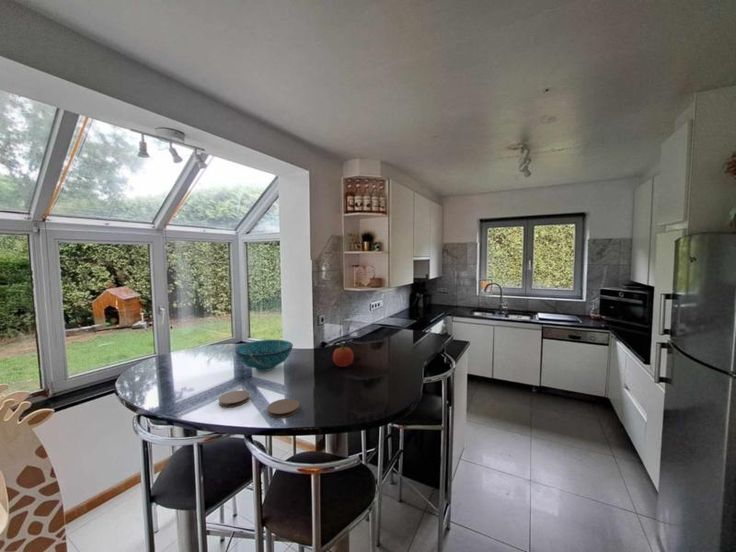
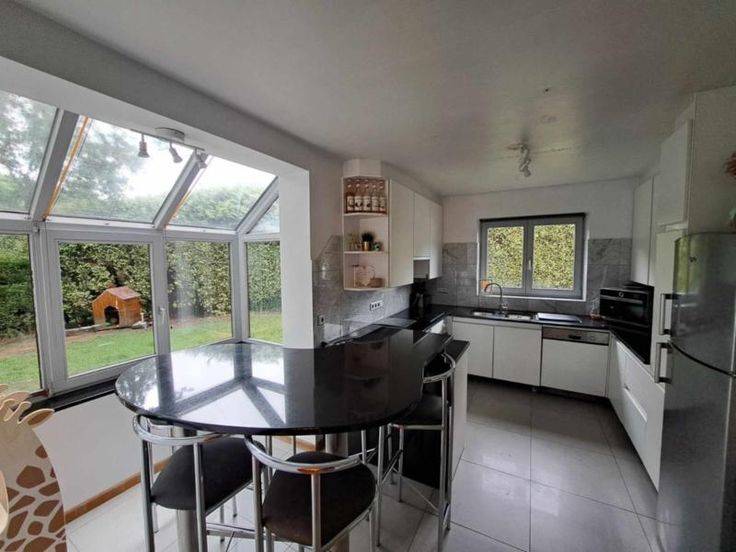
- coaster [217,389,251,408]
- coaster [266,398,300,419]
- bowl [235,339,294,372]
- fruit [332,343,355,368]
